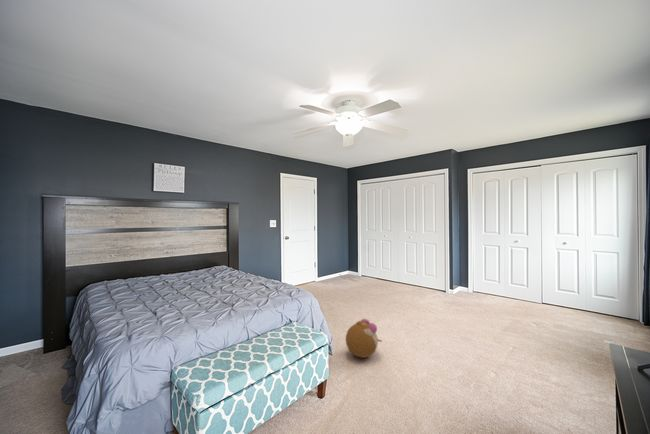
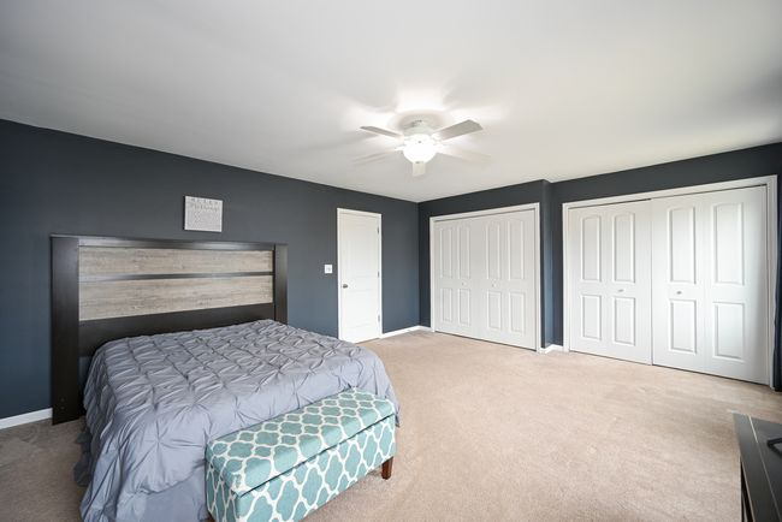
- plush toy [345,318,383,359]
